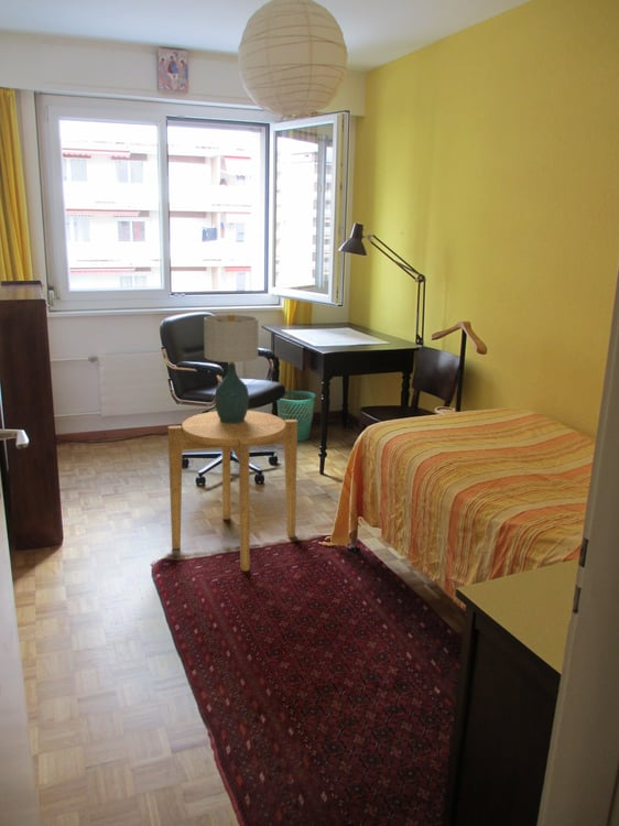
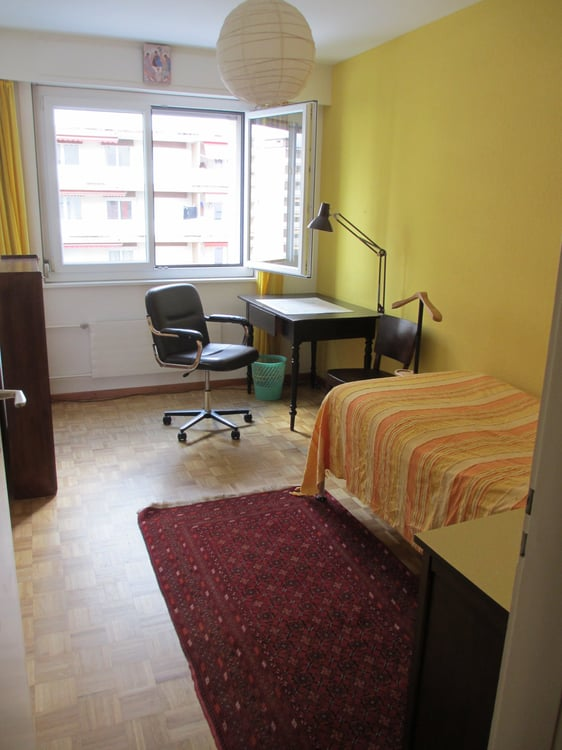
- side table [166,410,298,573]
- table lamp [203,313,259,424]
